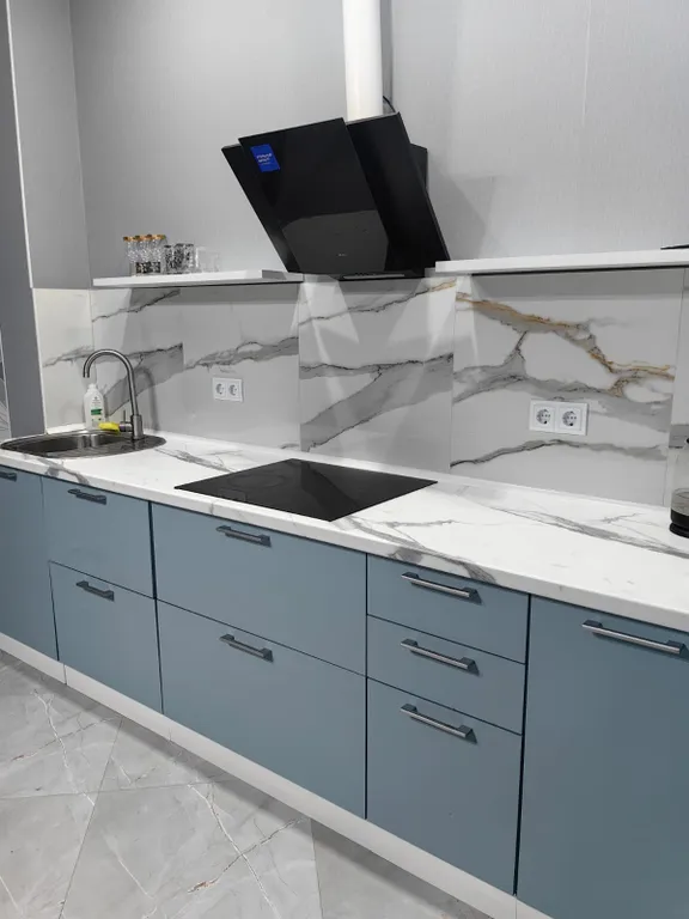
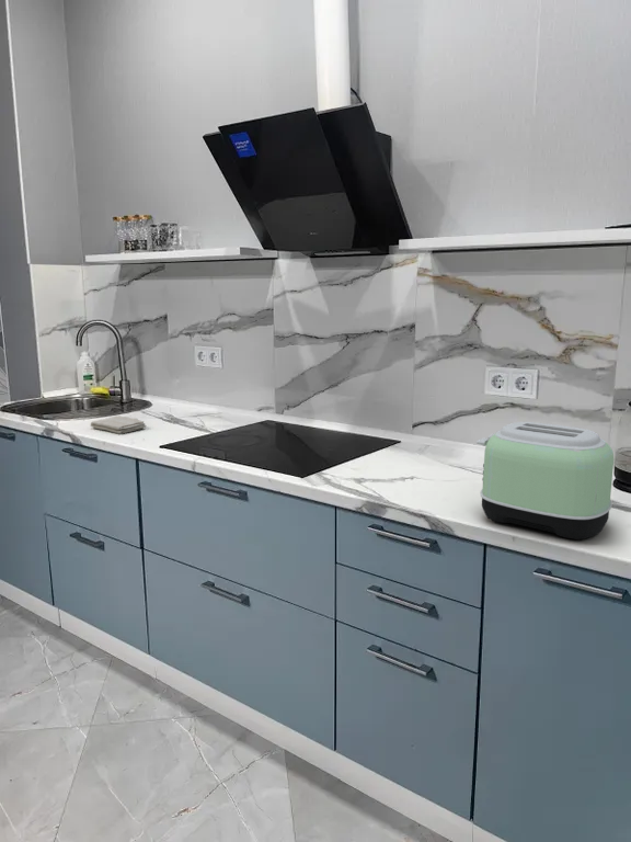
+ washcloth [90,414,147,435]
+ toaster [475,421,615,541]
